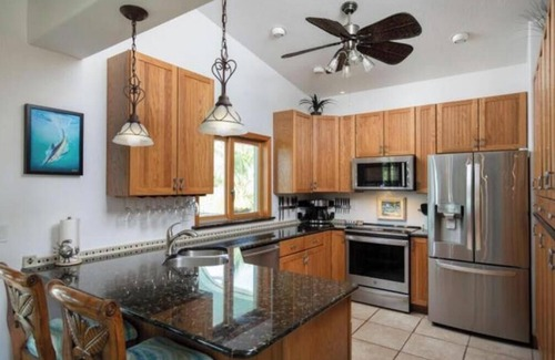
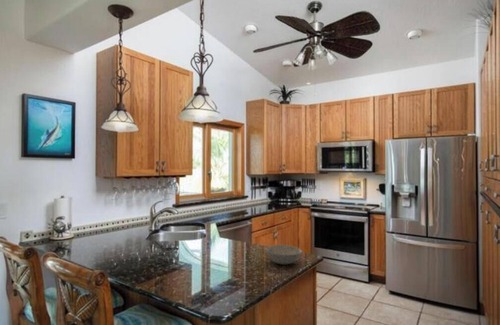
+ soup bowl [264,244,303,265]
